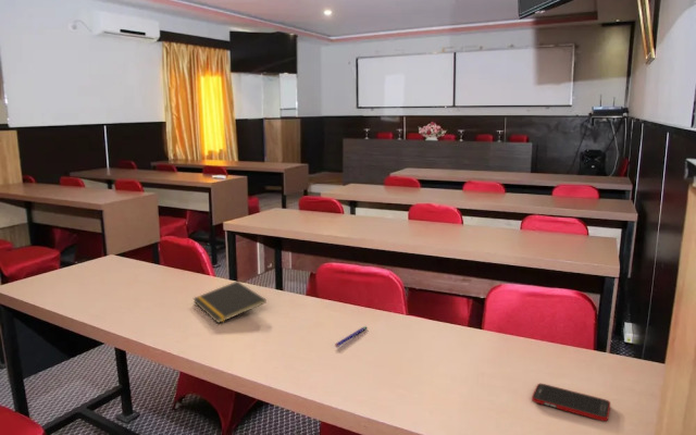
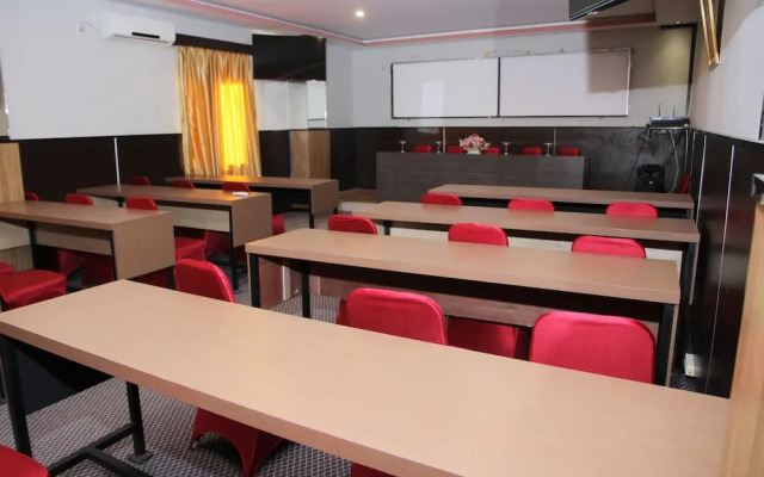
- cell phone [531,383,611,422]
- pen [334,325,368,348]
- notepad [192,281,268,324]
